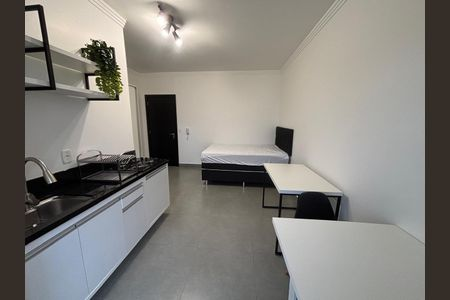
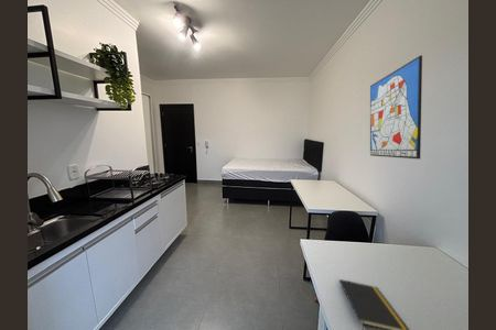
+ wall art [369,54,423,160]
+ notepad [338,278,411,330]
